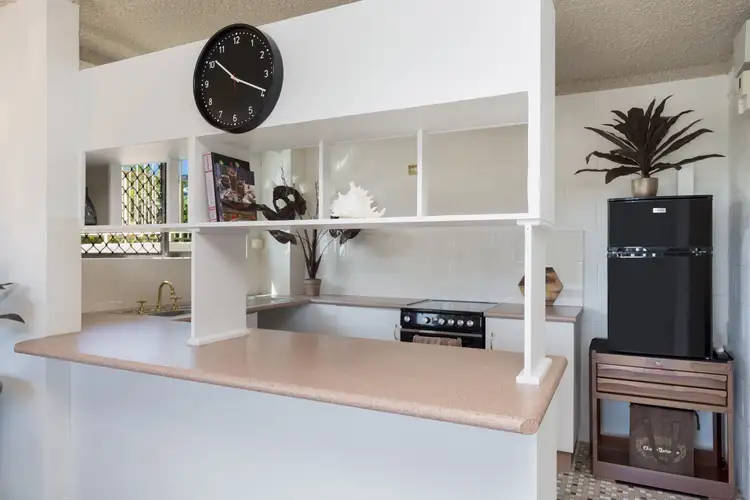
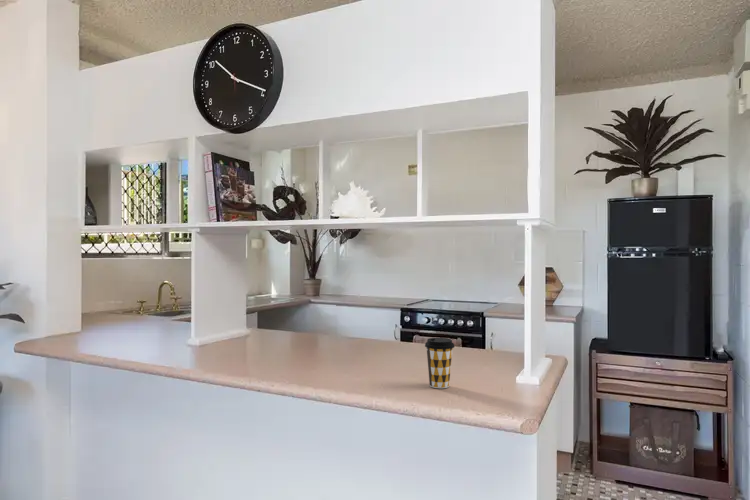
+ coffee cup [424,337,456,389]
